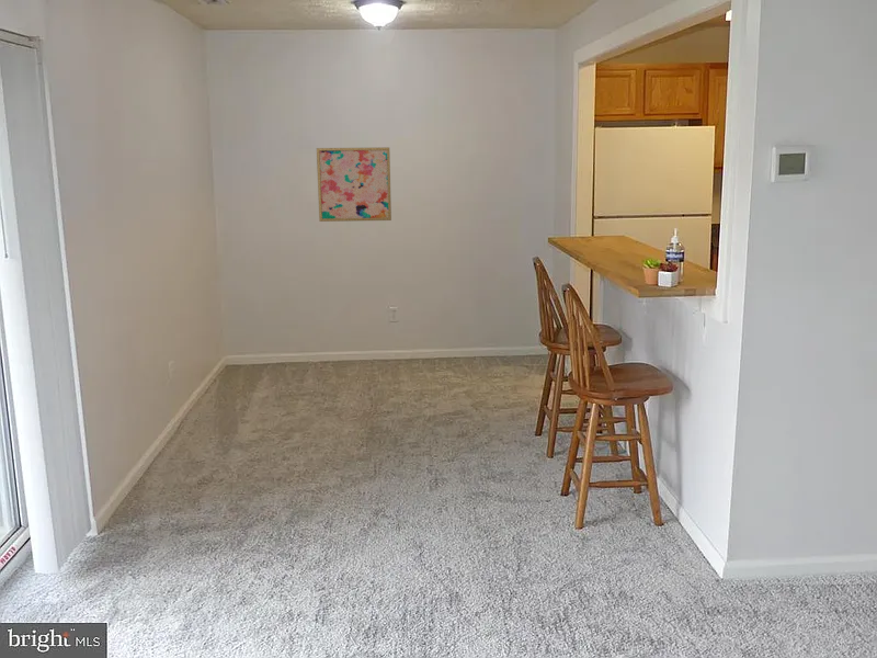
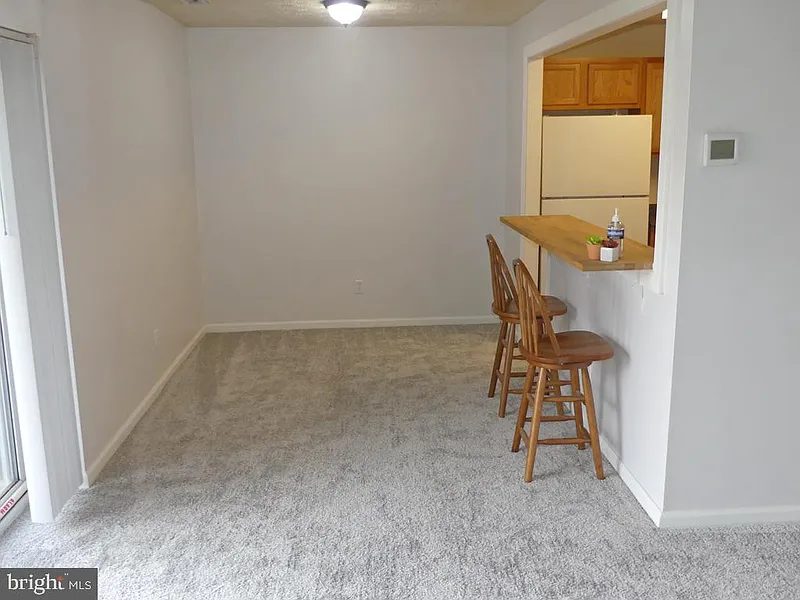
- wall art [316,146,392,223]
